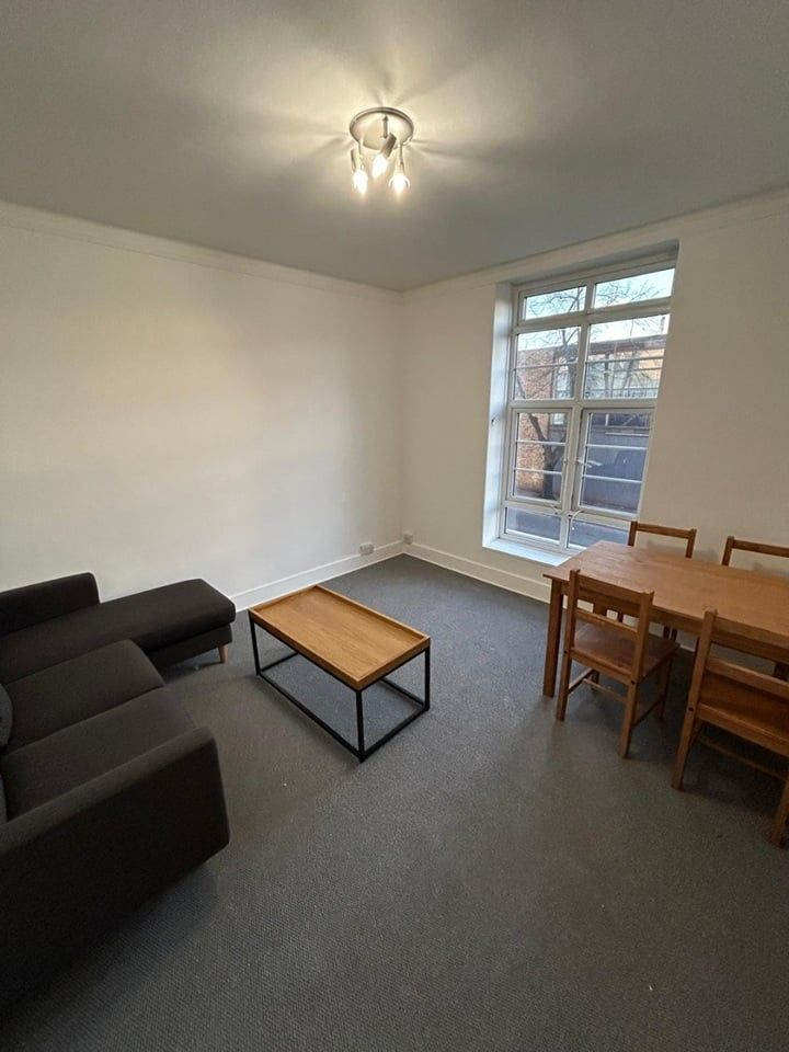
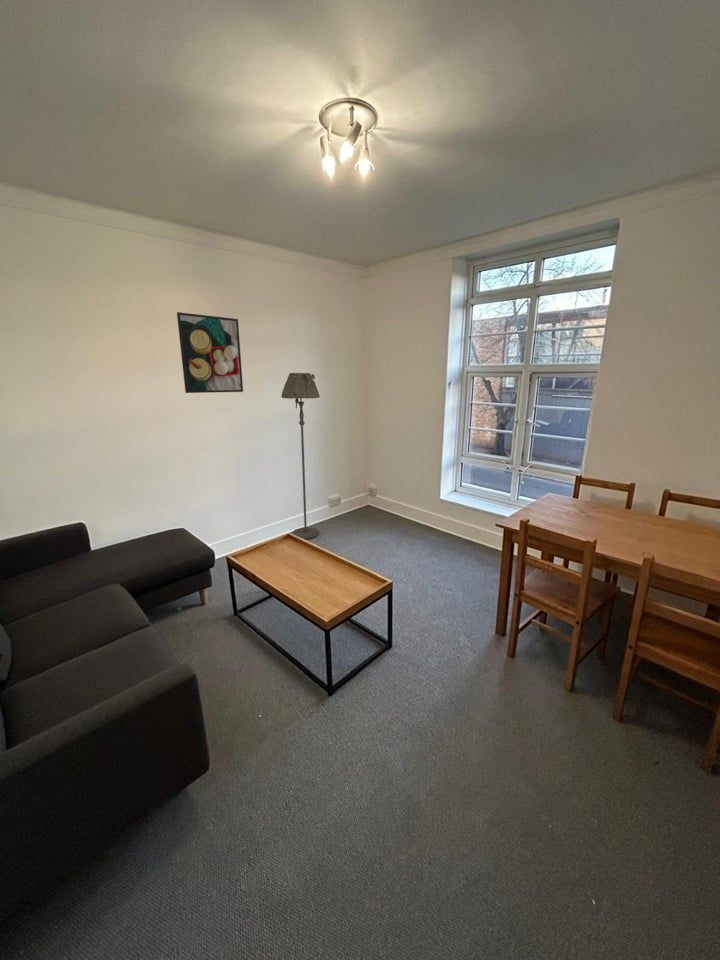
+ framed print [176,311,244,394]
+ floor lamp [280,372,321,540]
